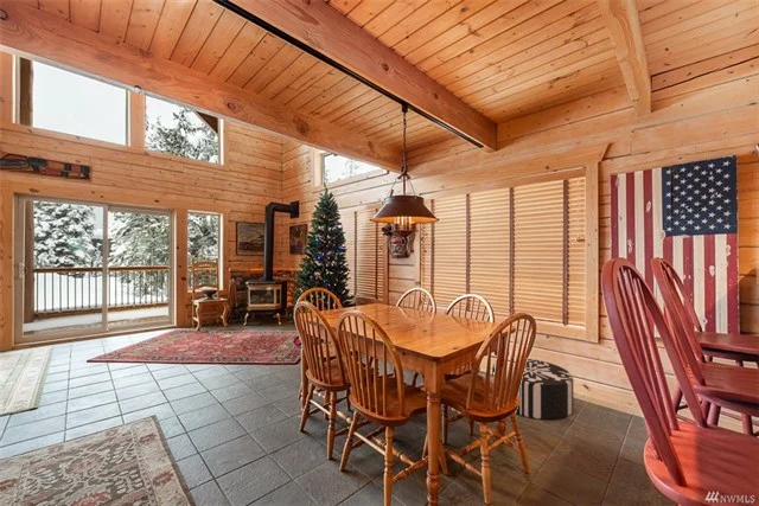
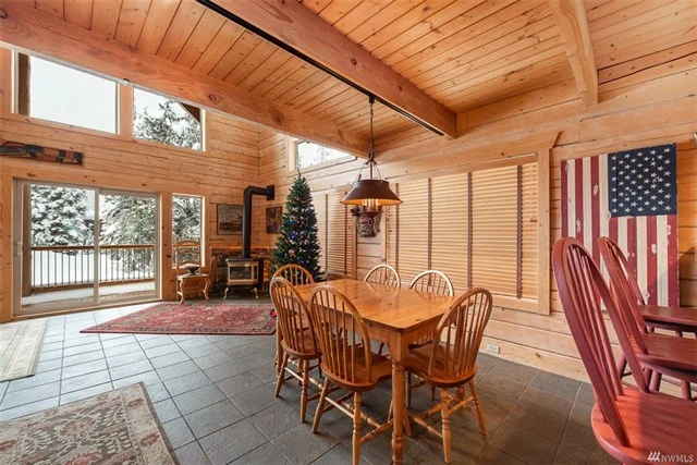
- pouf [491,358,574,421]
